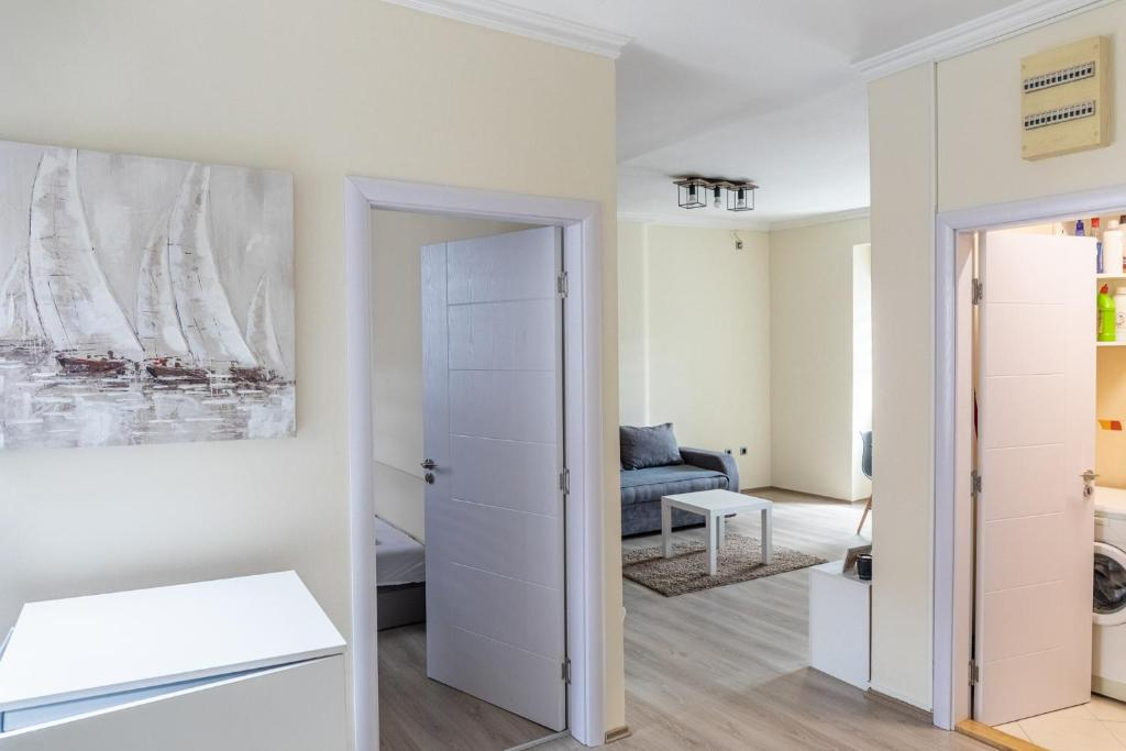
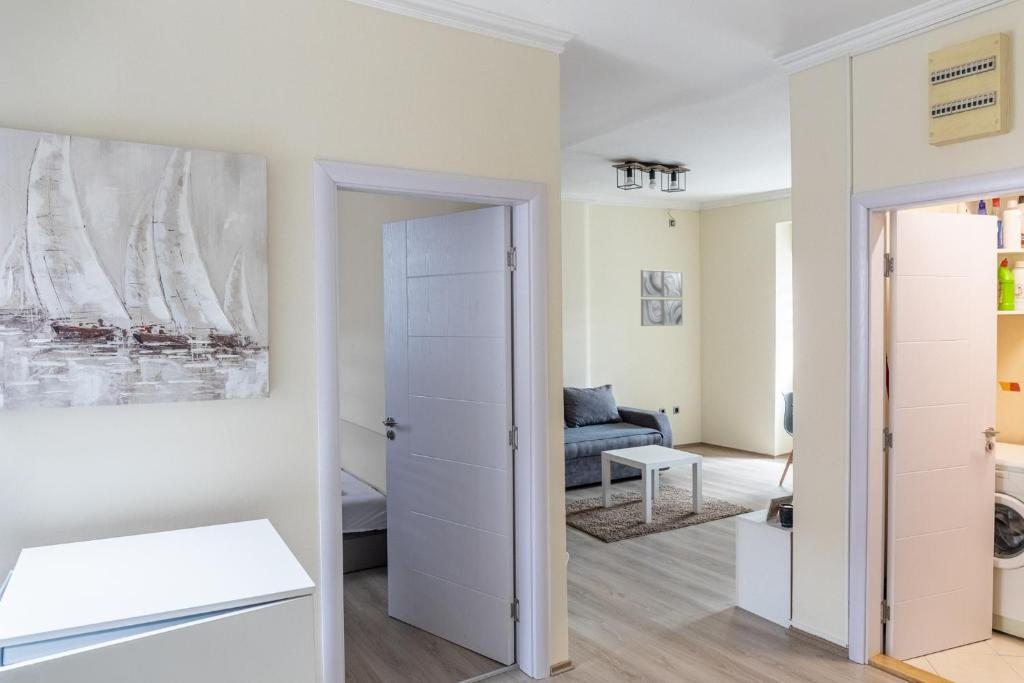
+ wall art [640,269,684,327]
